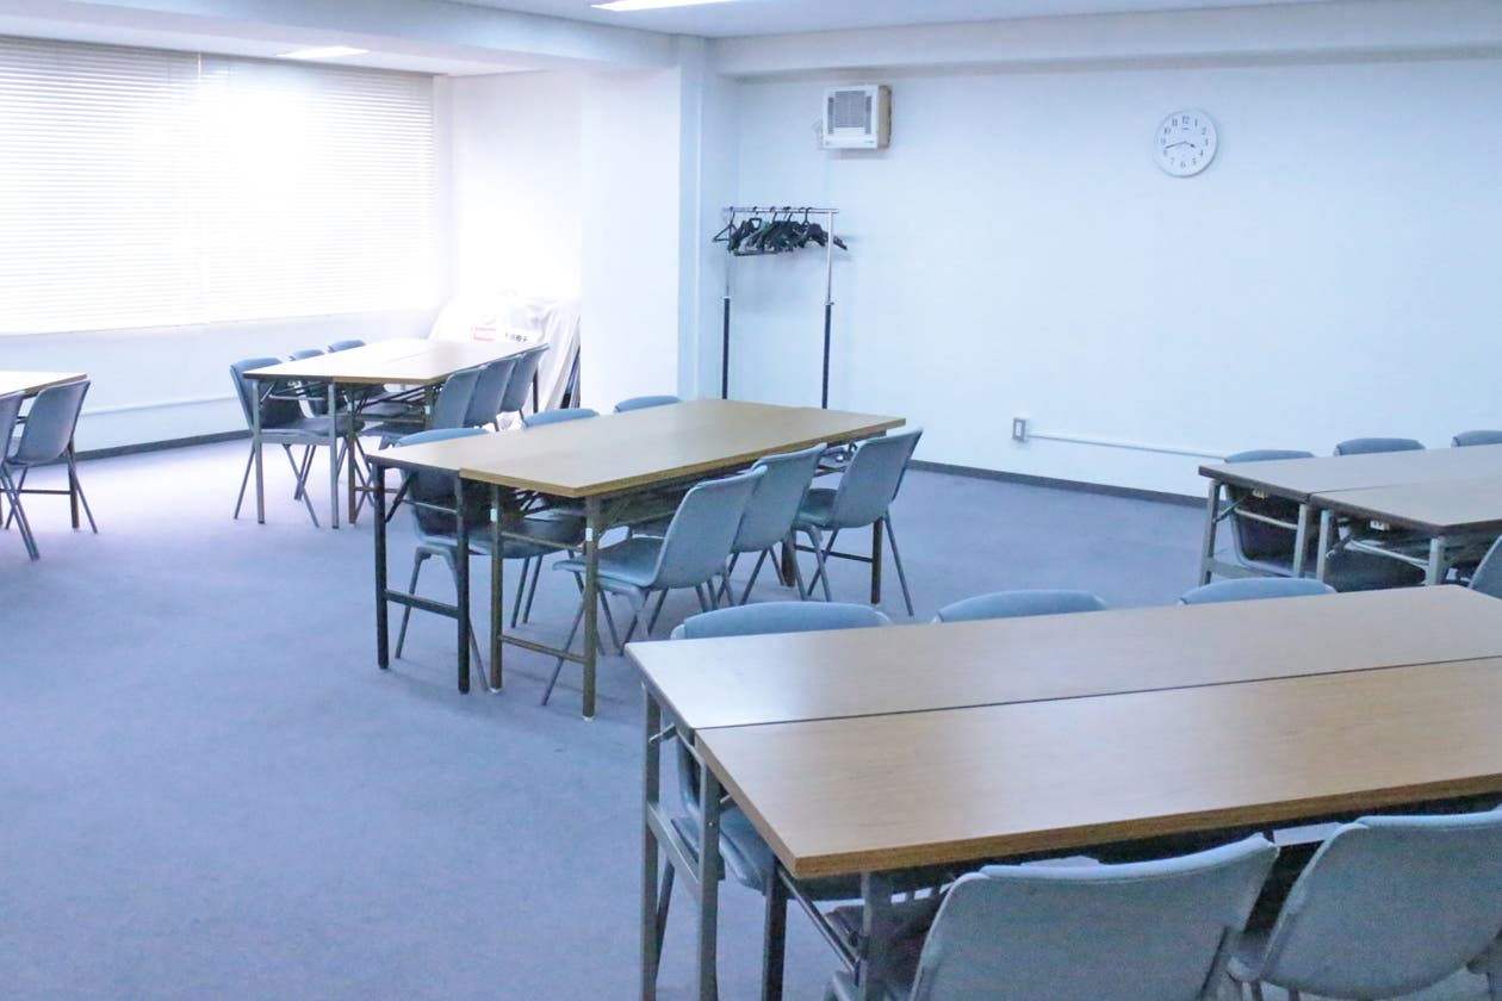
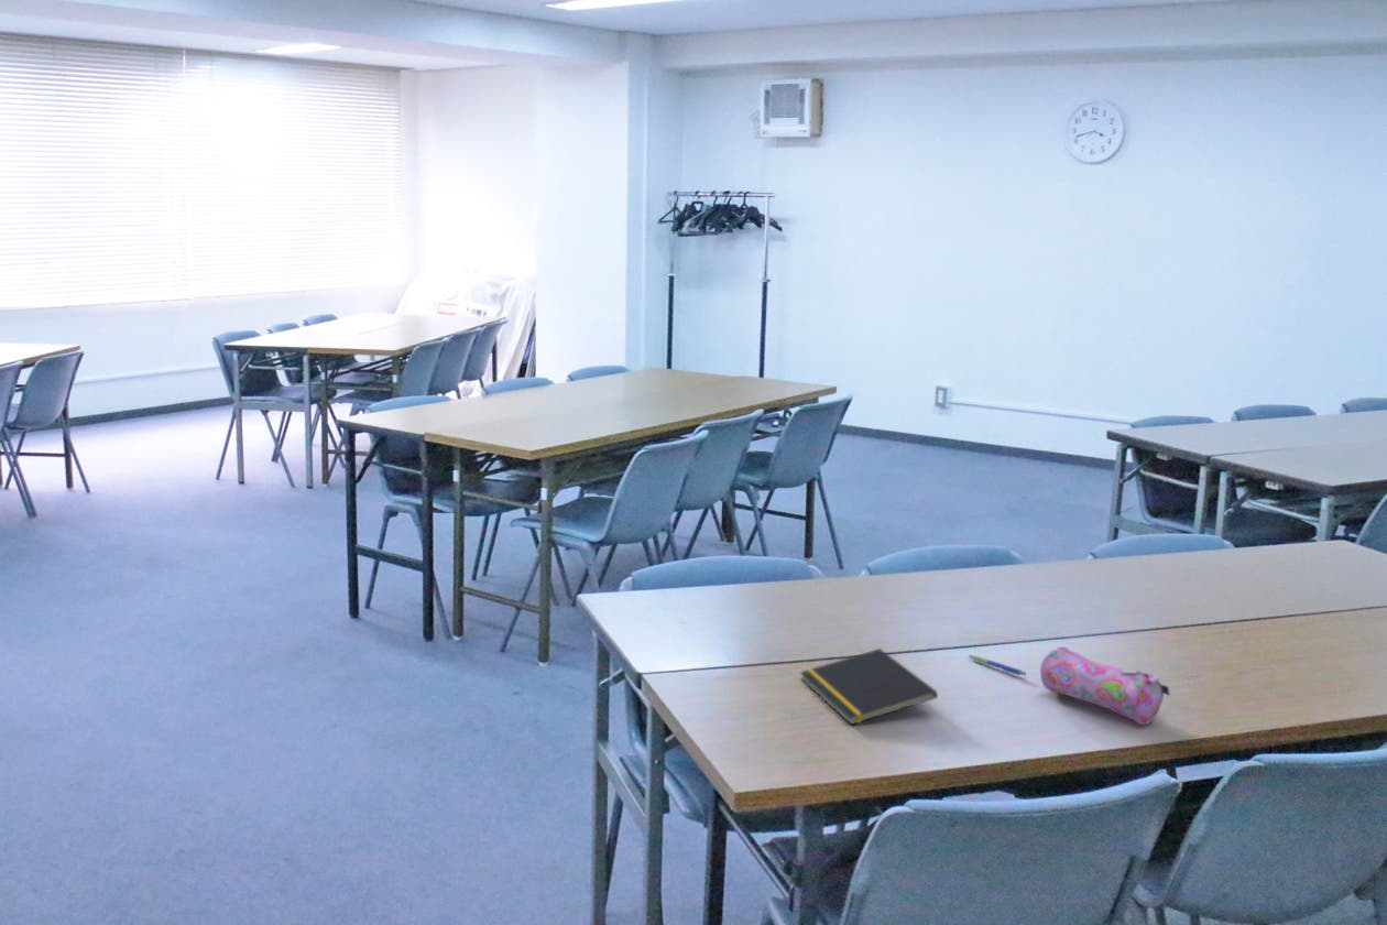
+ notepad [799,648,939,726]
+ pen [966,654,1027,677]
+ pencil case [1039,645,1171,726]
